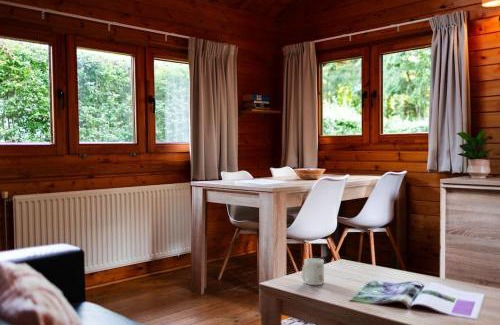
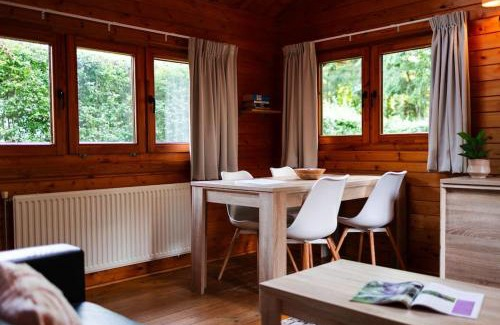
- mug [301,257,325,286]
